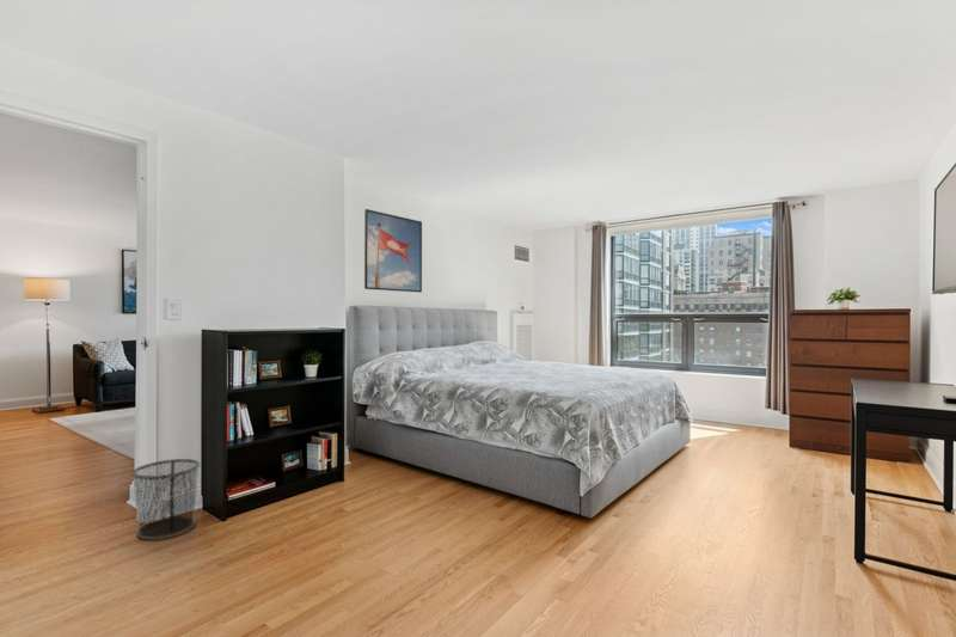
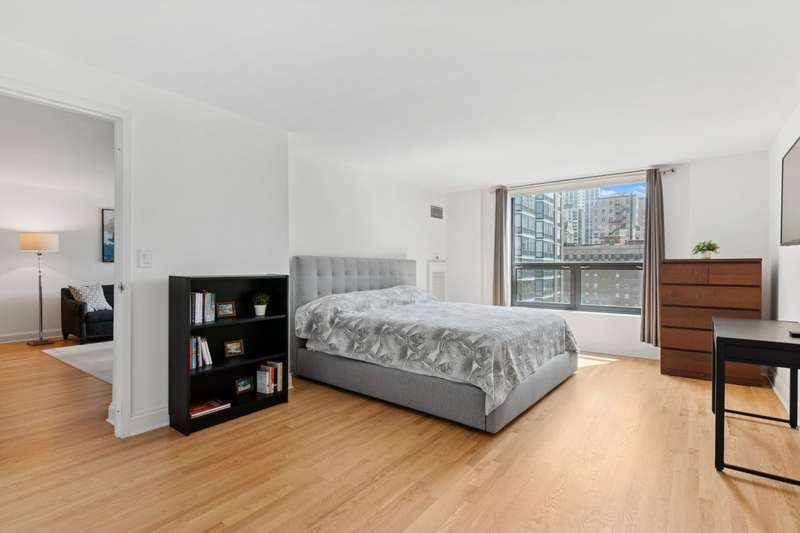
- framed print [363,208,423,294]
- waste bin [130,458,201,541]
